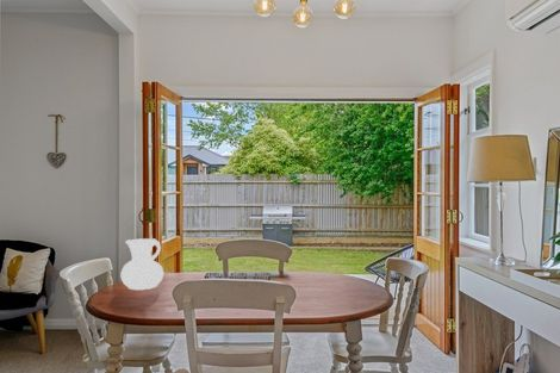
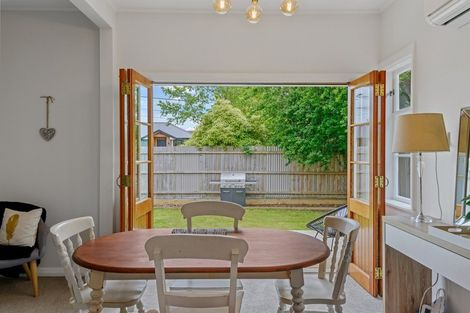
- vase [120,237,164,291]
